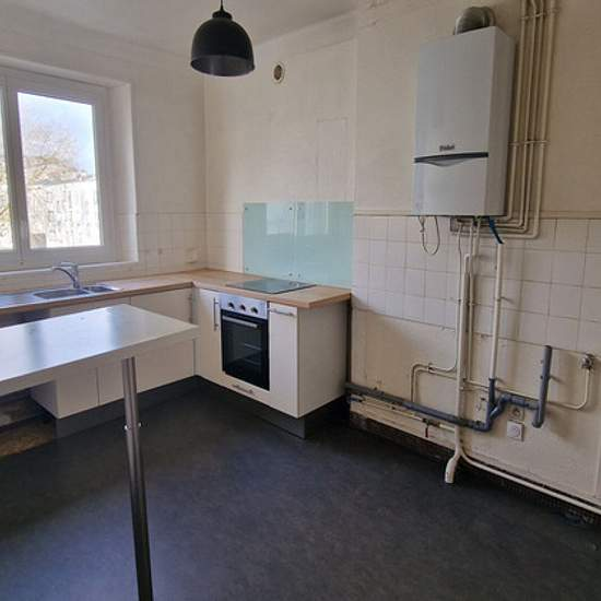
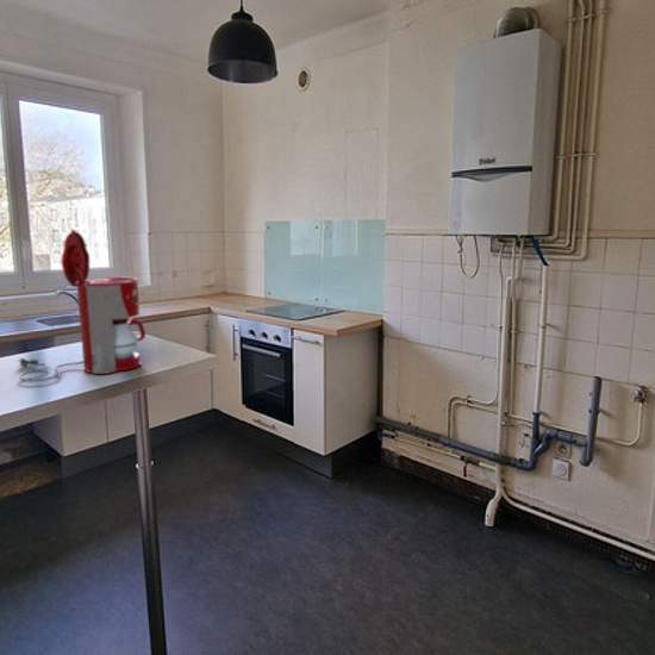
+ coffee maker [15,229,146,382]
